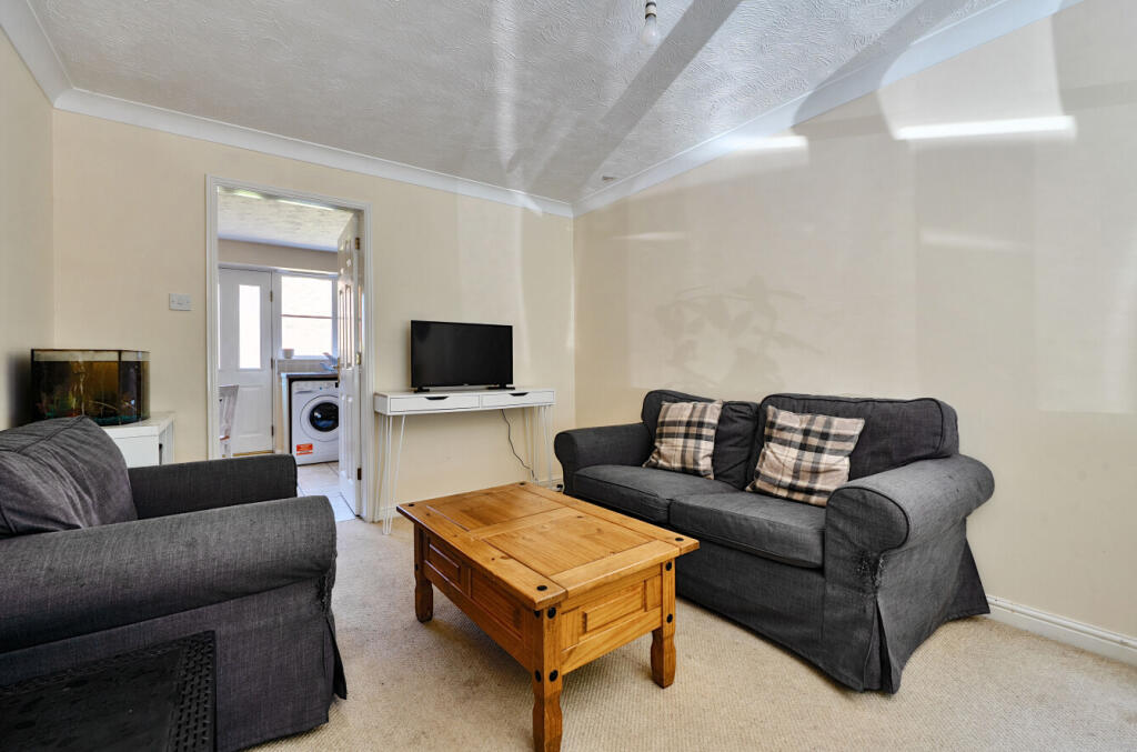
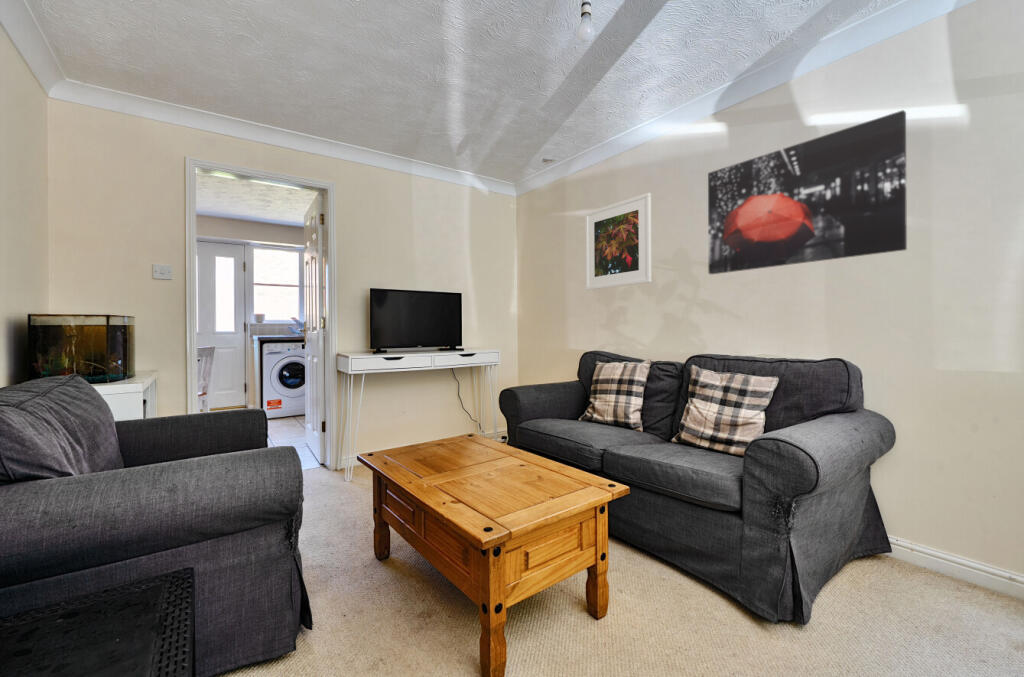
+ wall art [707,109,908,275]
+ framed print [584,192,652,291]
